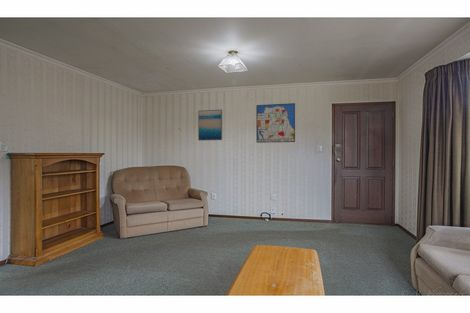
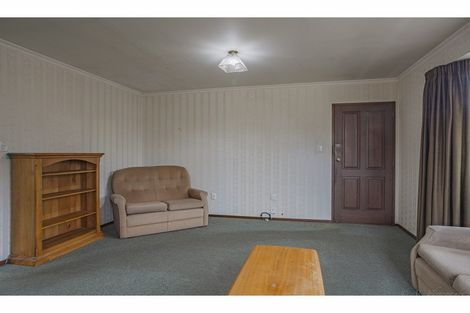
- wall art [255,102,296,144]
- wall art [197,109,223,142]
